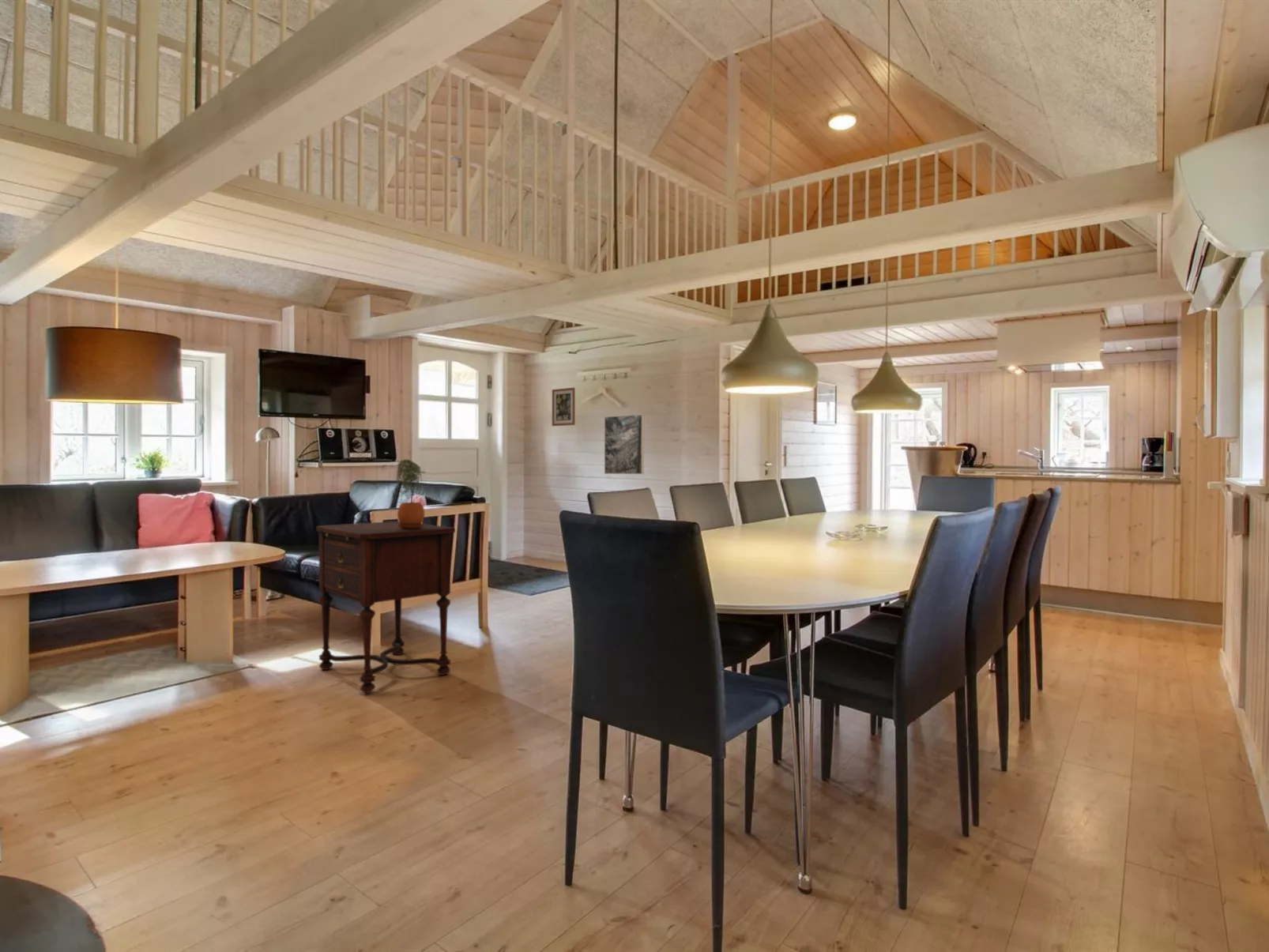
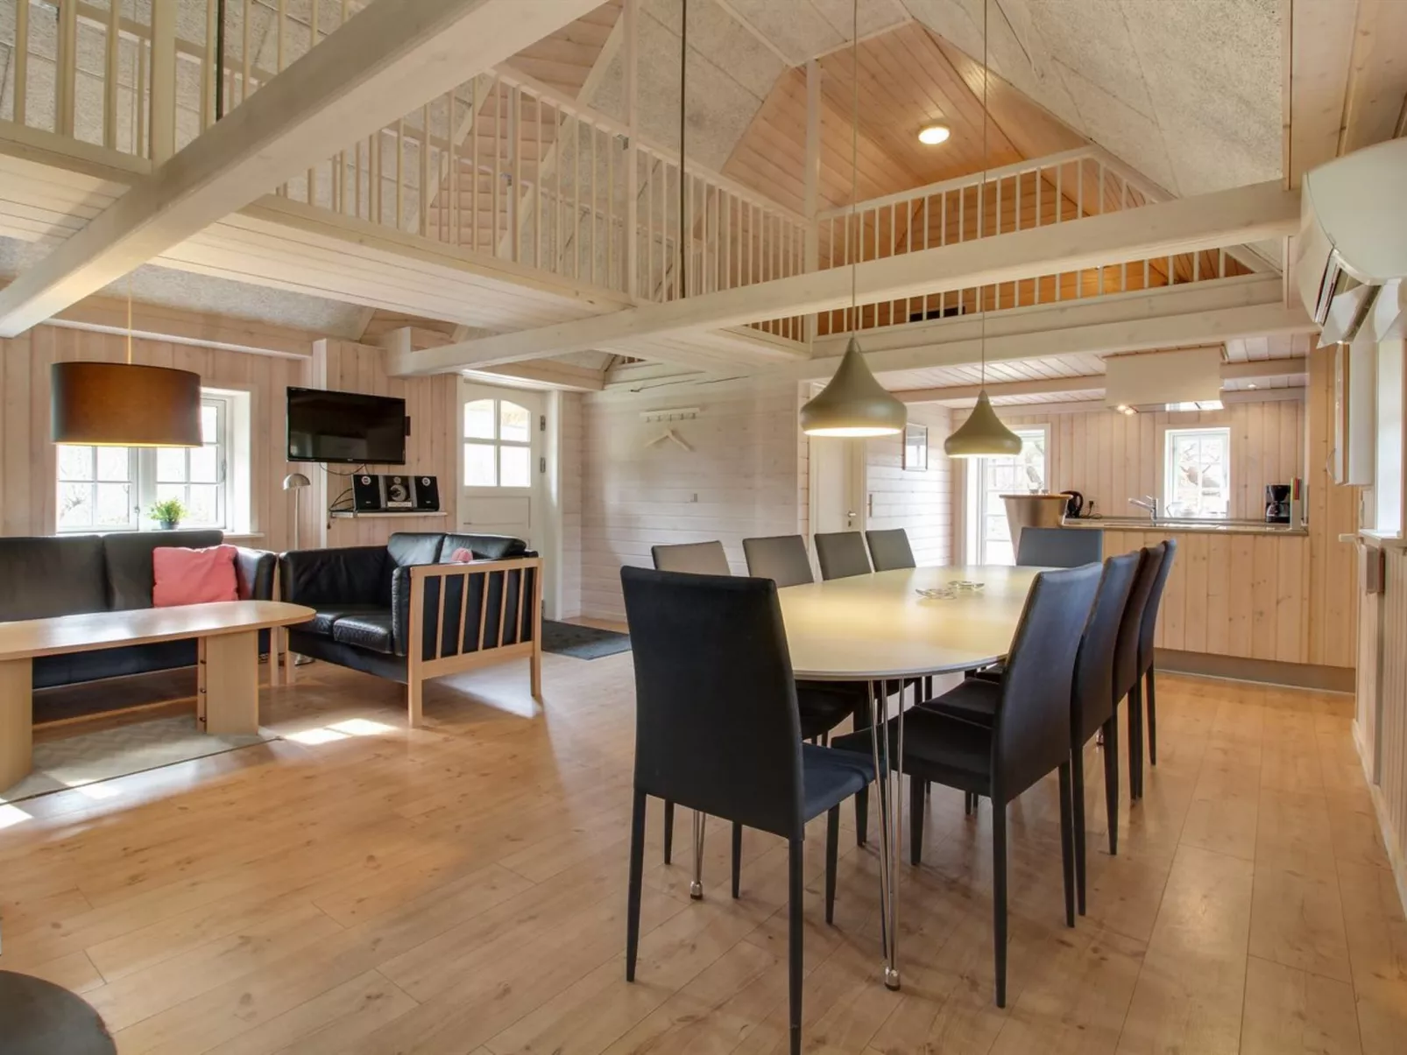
- side table [316,521,456,694]
- wall art [552,387,576,427]
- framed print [604,414,645,475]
- potted plant [394,458,426,529]
